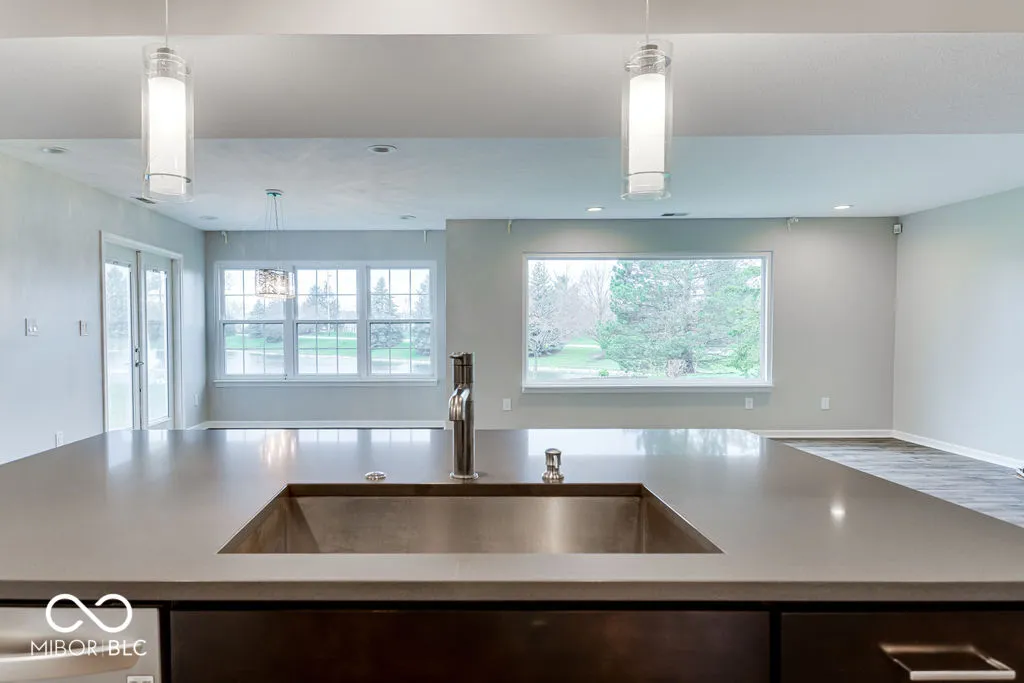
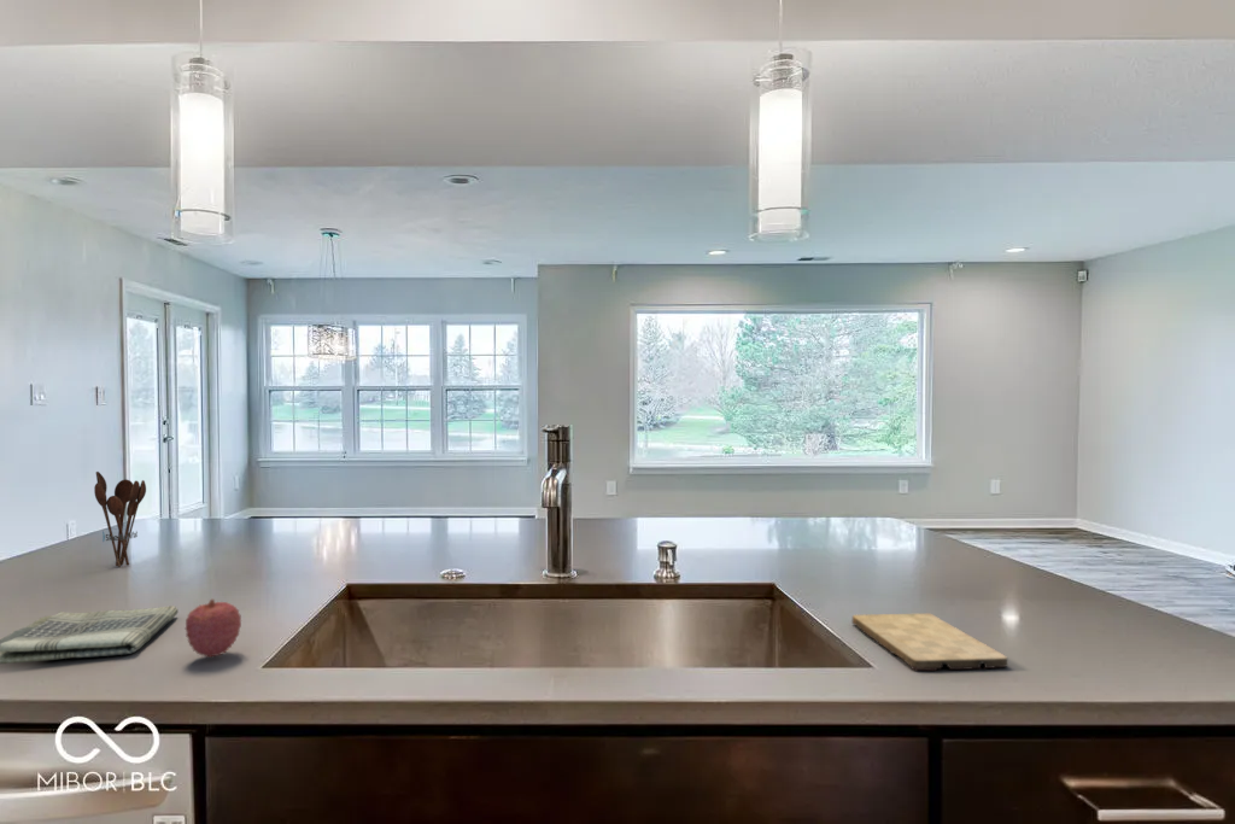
+ dish towel [0,604,180,665]
+ utensil holder [93,471,147,568]
+ cutting board [850,613,1008,672]
+ fruit [185,597,242,659]
